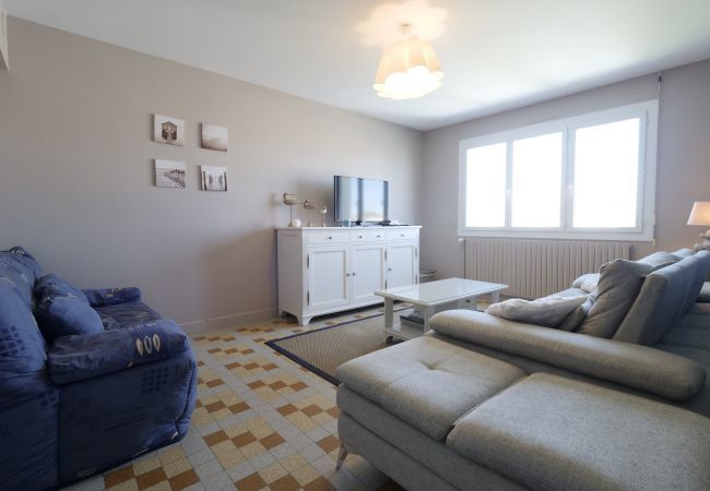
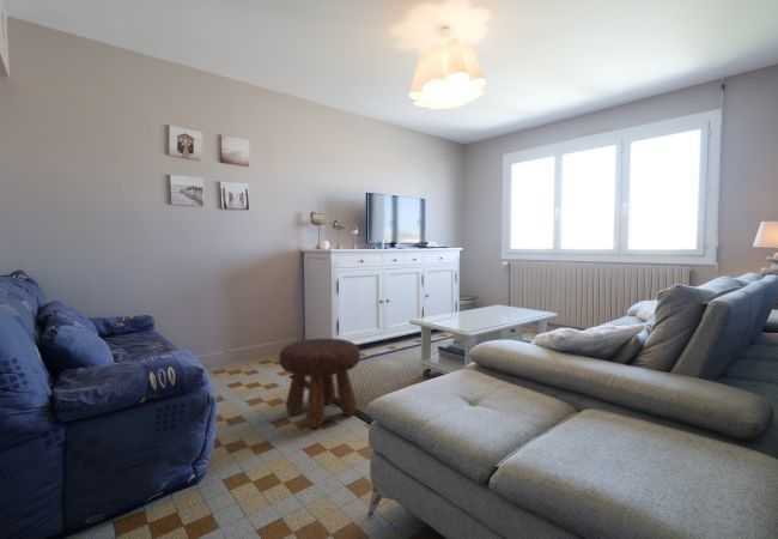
+ footstool [278,338,361,429]
